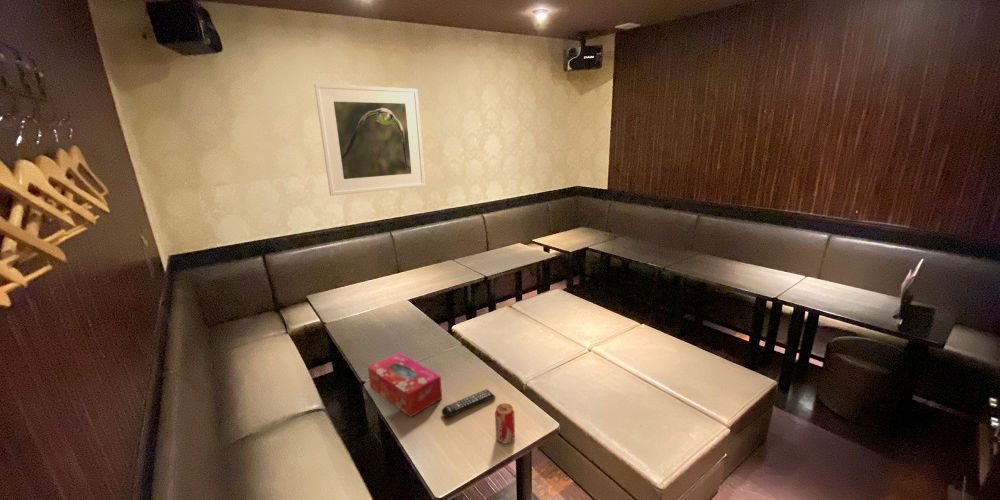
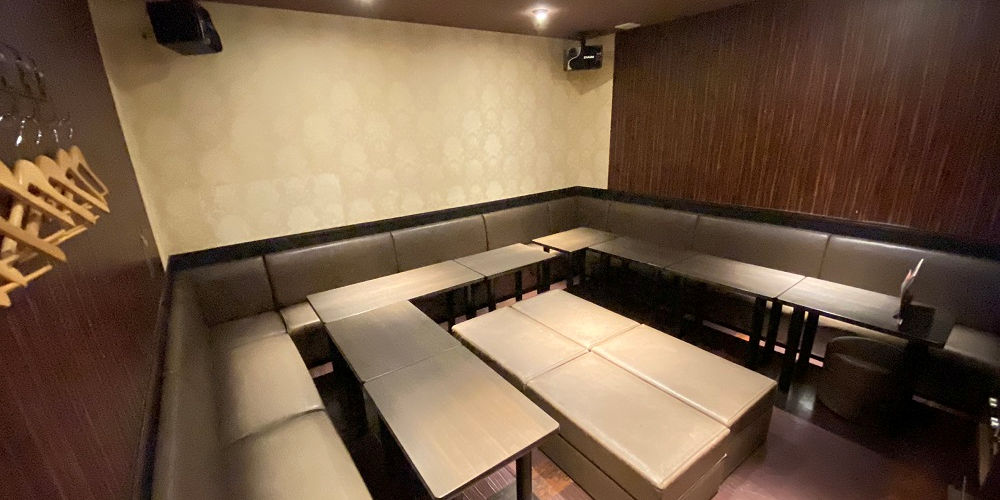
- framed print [313,83,426,197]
- tissue box [367,352,443,418]
- beverage can [494,402,516,444]
- remote control [441,389,496,419]
